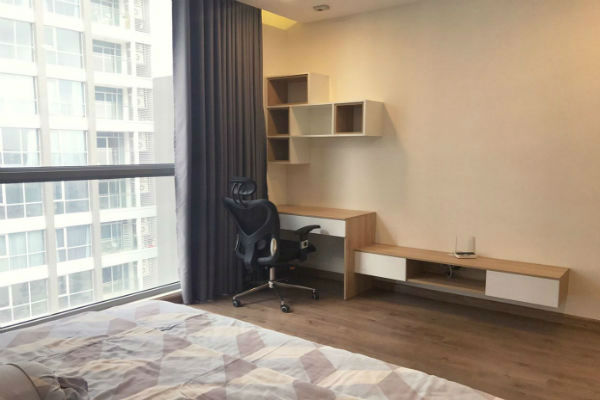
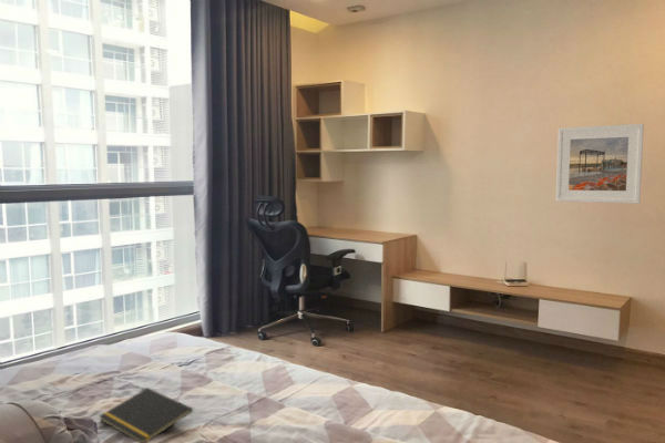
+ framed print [555,123,645,205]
+ notepad [98,387,194,443]
